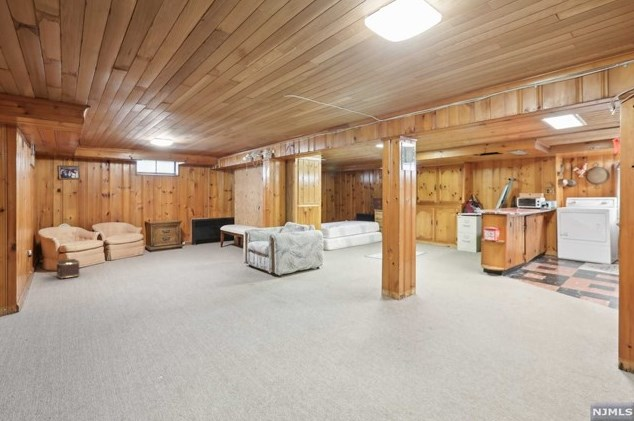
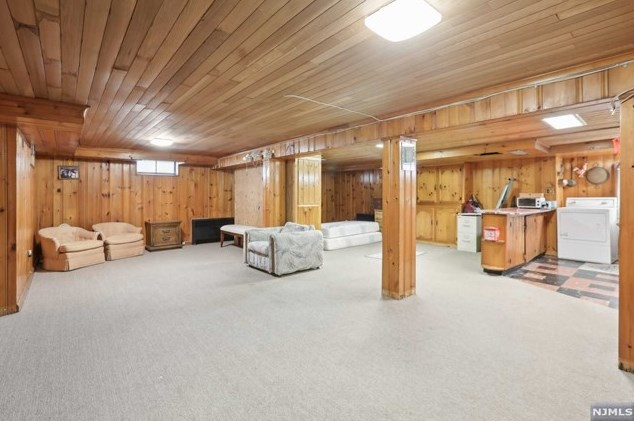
- ottoman [56,243,80,280]
